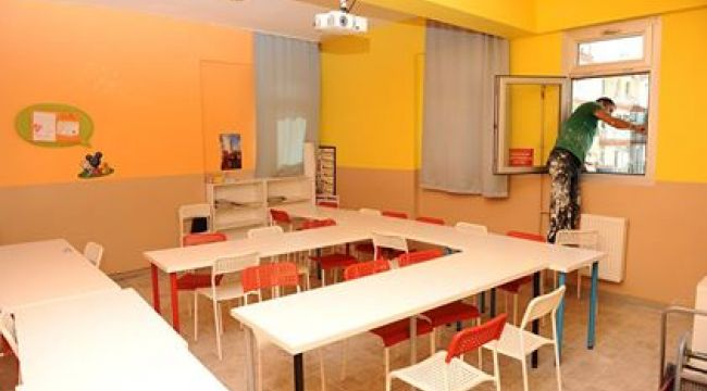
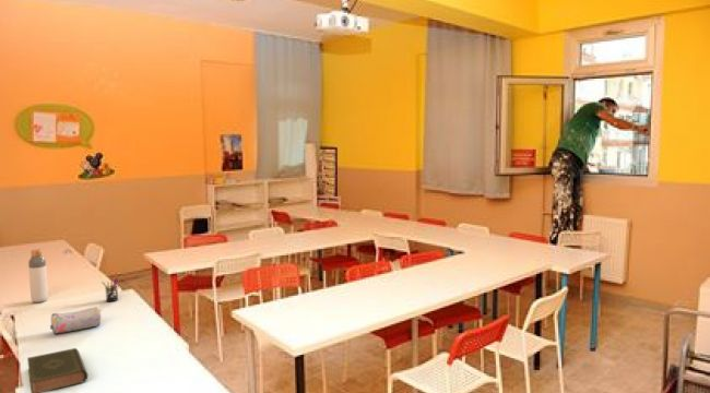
+ book [26,347,88,393]
+ pencil case [49,306,103,335]
+ pen holder [100,275,120,302]
+ bottle [27,249,49,303]
